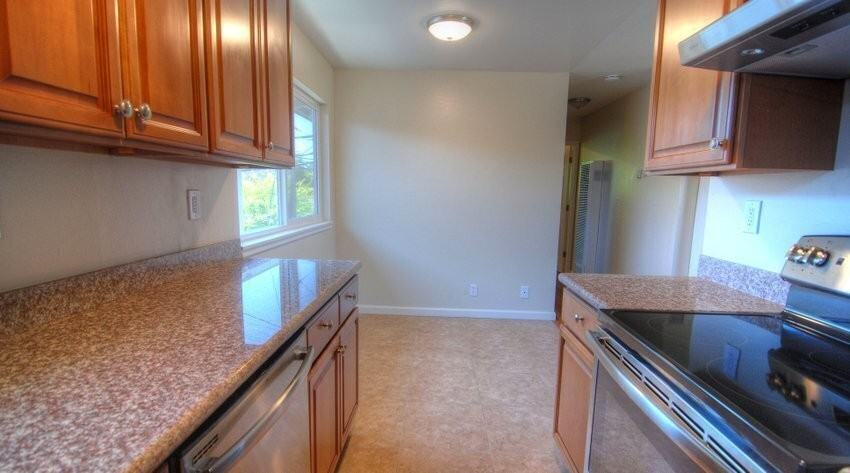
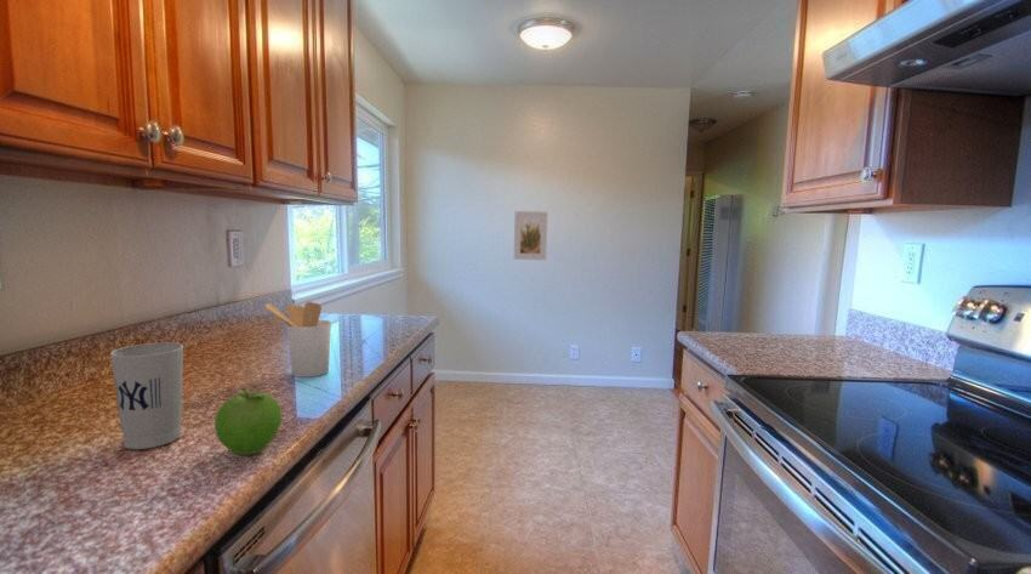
+ utensil holder [263,301,332,379]
+ cup [109,342,184,450]
+ fruit [213,386,284,456]
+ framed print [513,210,549,261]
